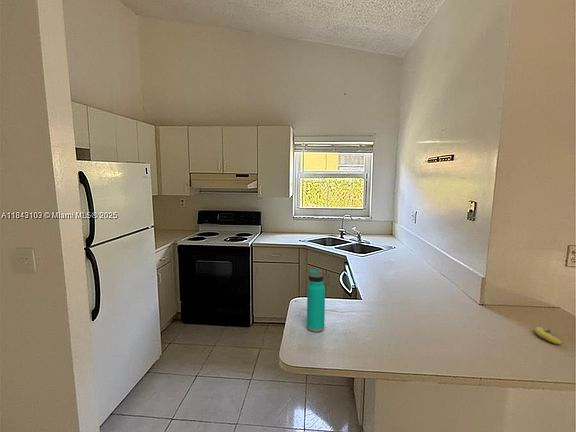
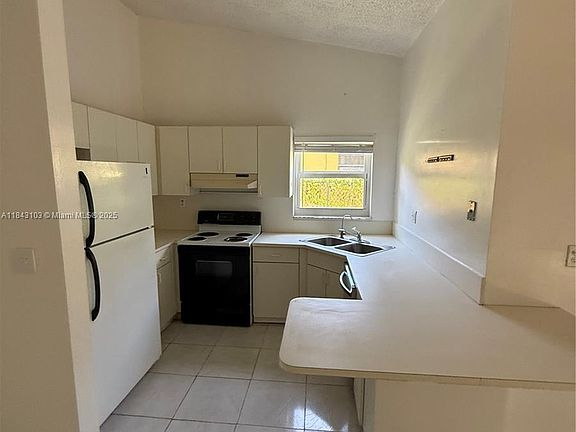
- water bottle [306,268,326,333]
- fruit [534,326,563,345]
